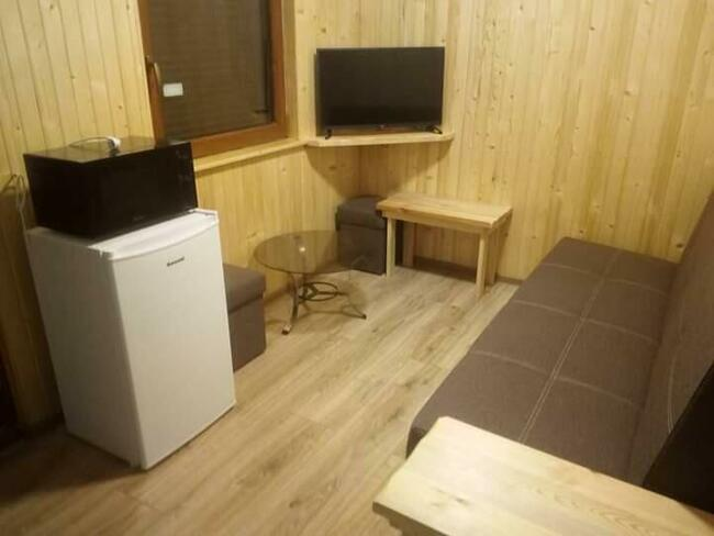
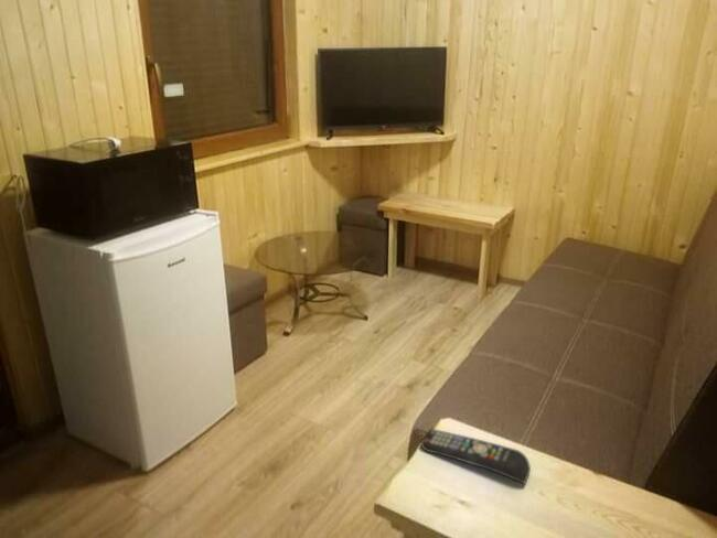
+ remote control [419,428,532,485]
